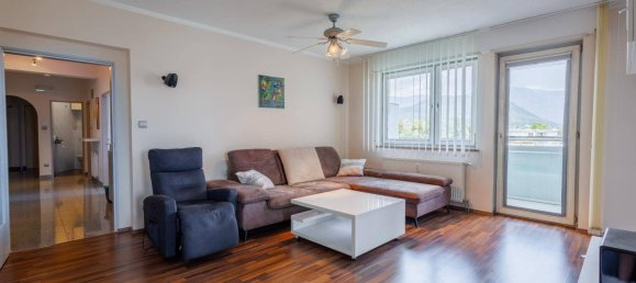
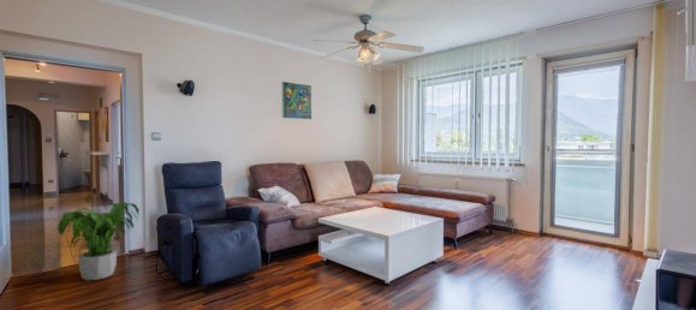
+ potted plant [54,201,141,281]
